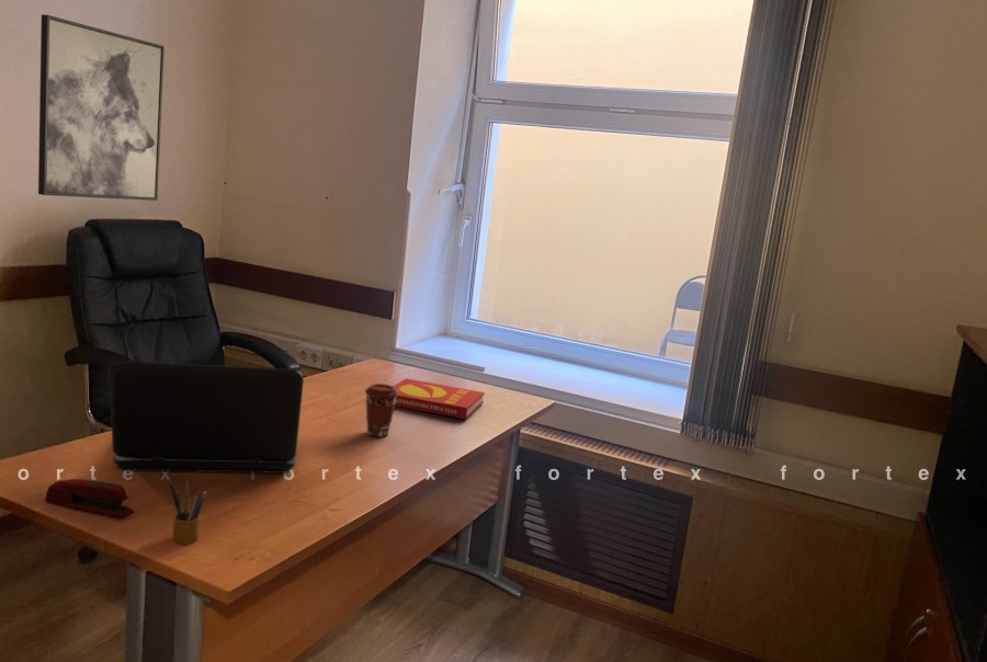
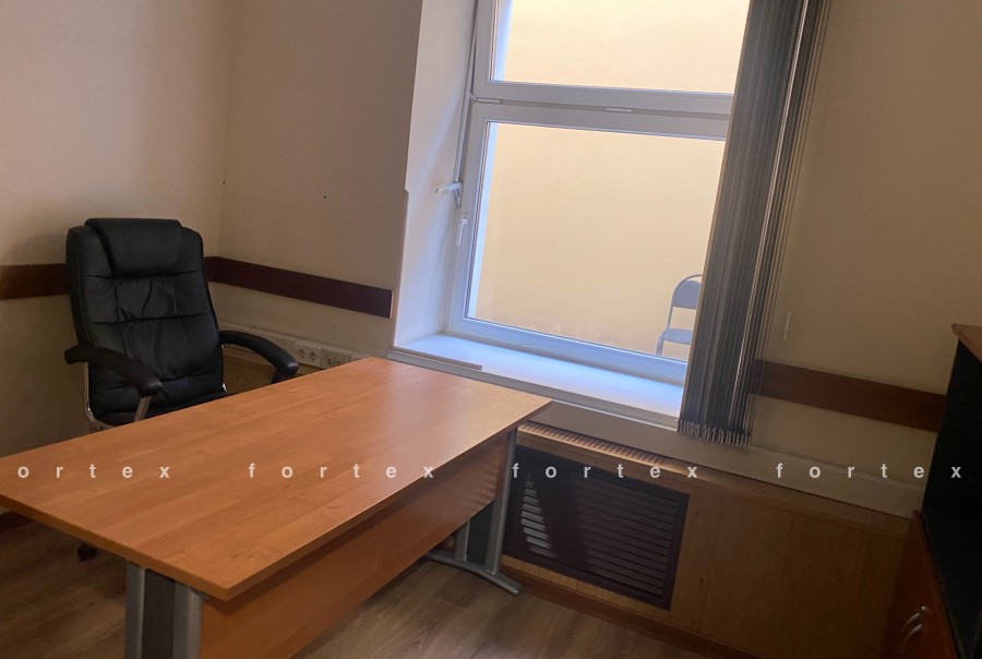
- coffee cup [364,383,398,437]
- pencil box [168,478,207,545]
- stapler [44,478,135,520]
- wall art [37,13,166,202]
- laptop [107,361,305,475]
- book [393,377,486,420]
